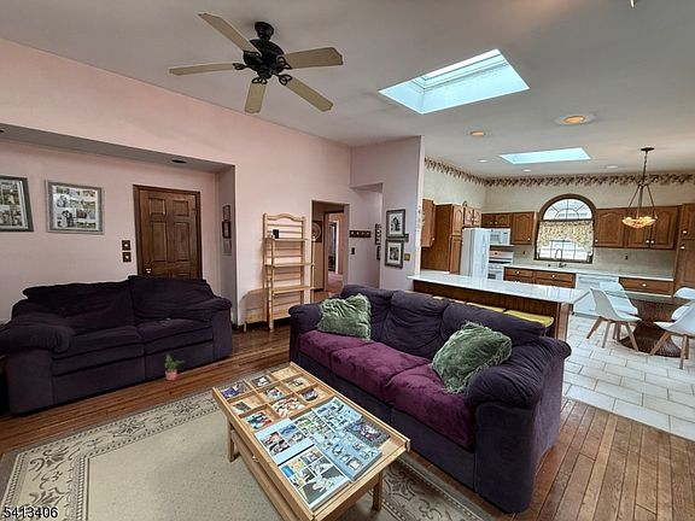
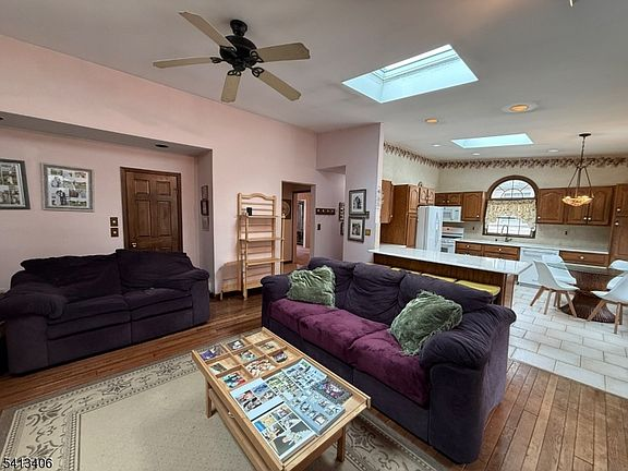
- potted plant [163,352,186,381]
